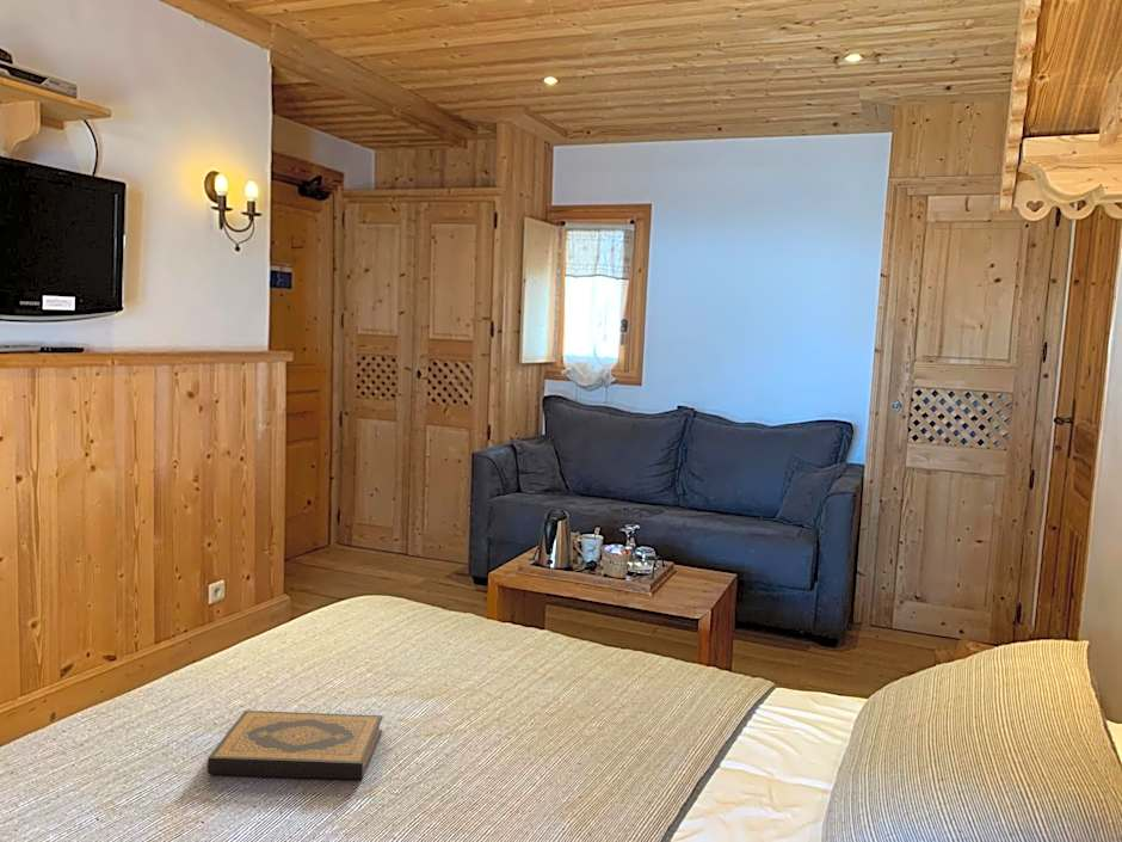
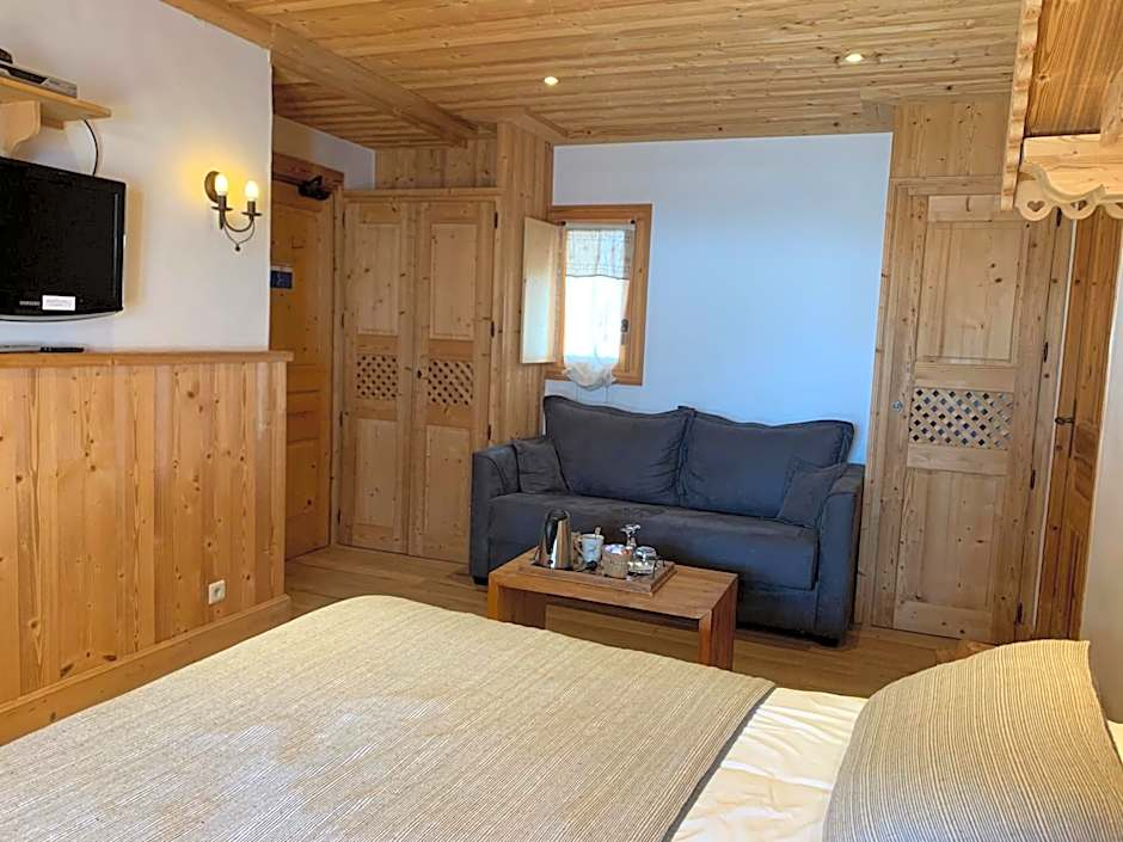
- hardback book [206,709,384,780]
